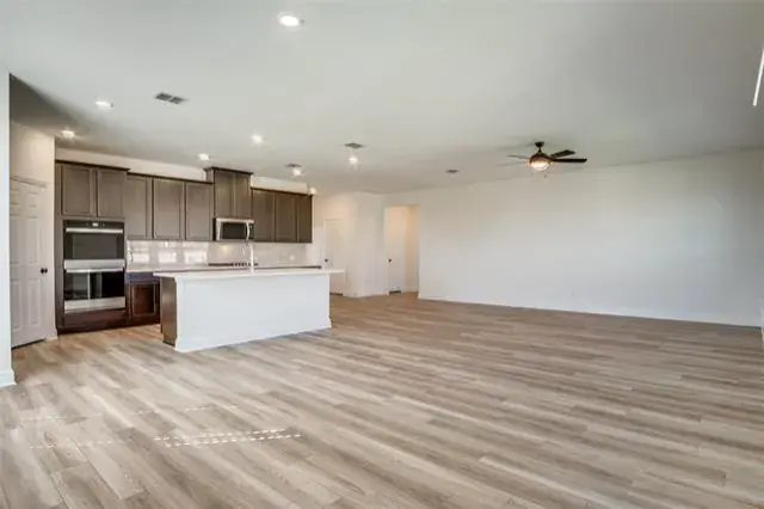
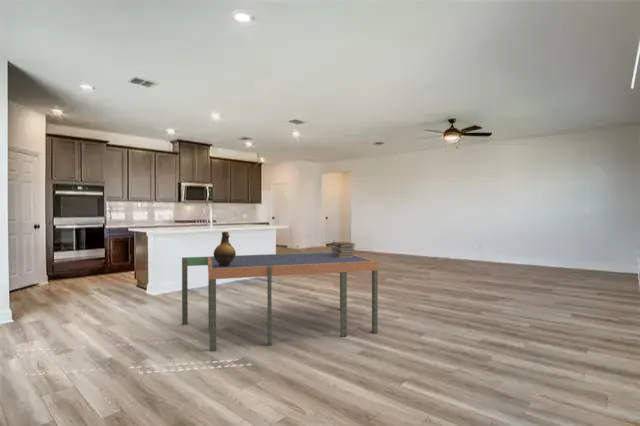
+ dining table [181,251,379,352]
+ ceramic jug [213,231,237,266]
+ book stack [330,241,356,258]
